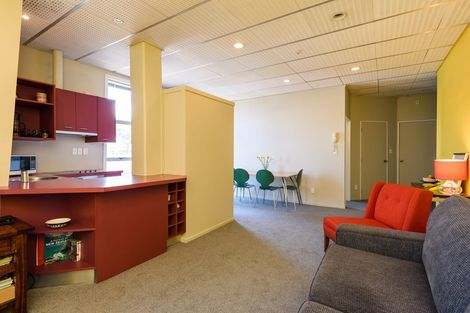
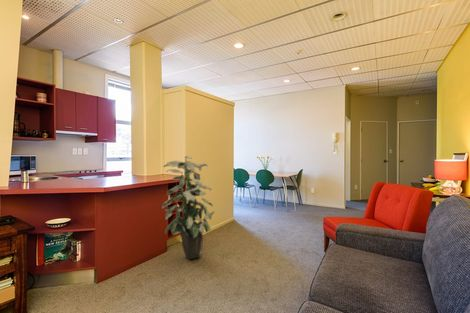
+ indoor plant [161,155,215,260]
